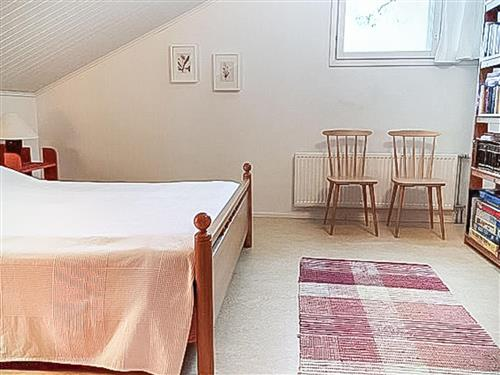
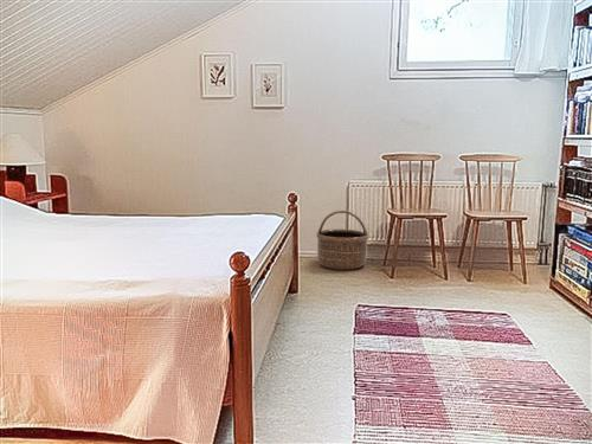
+ basket [315,210,369,271]
